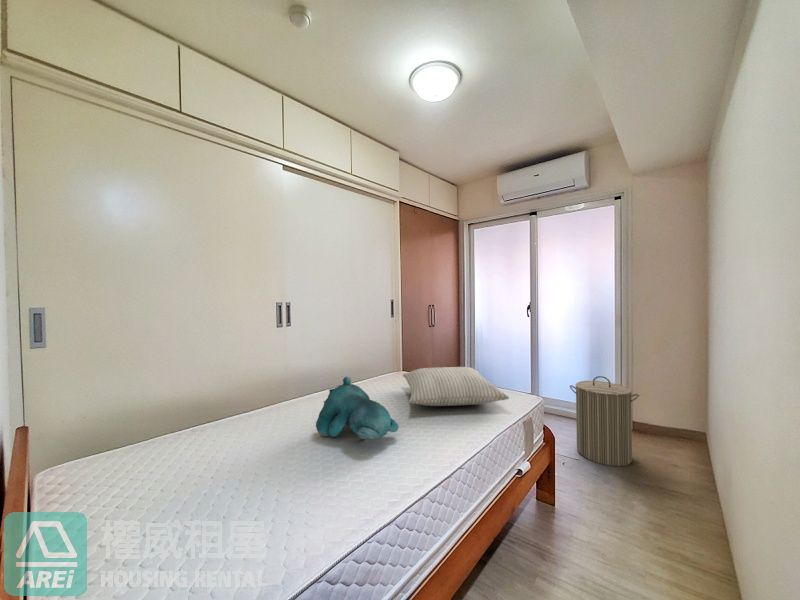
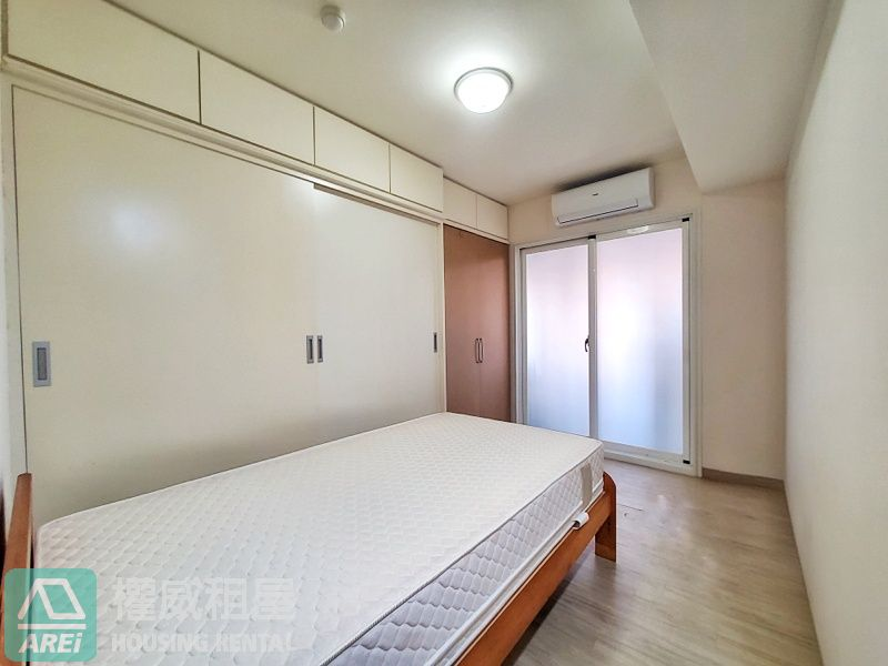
- laundry hamper [569,375,640,467]
- teddy bear [315,376,399,440]
- pillow [402,366,510,407]
